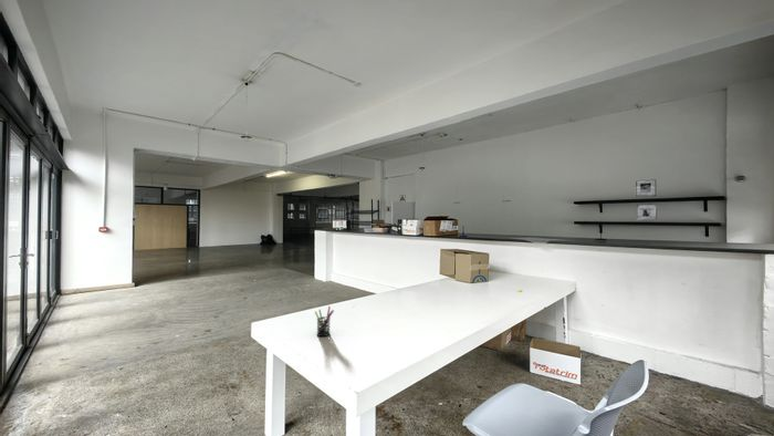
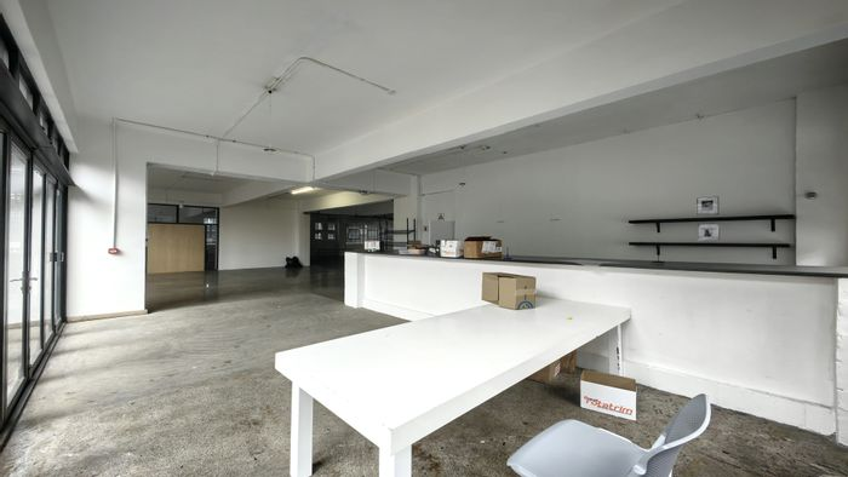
- pen holder [314,305,335,338]
